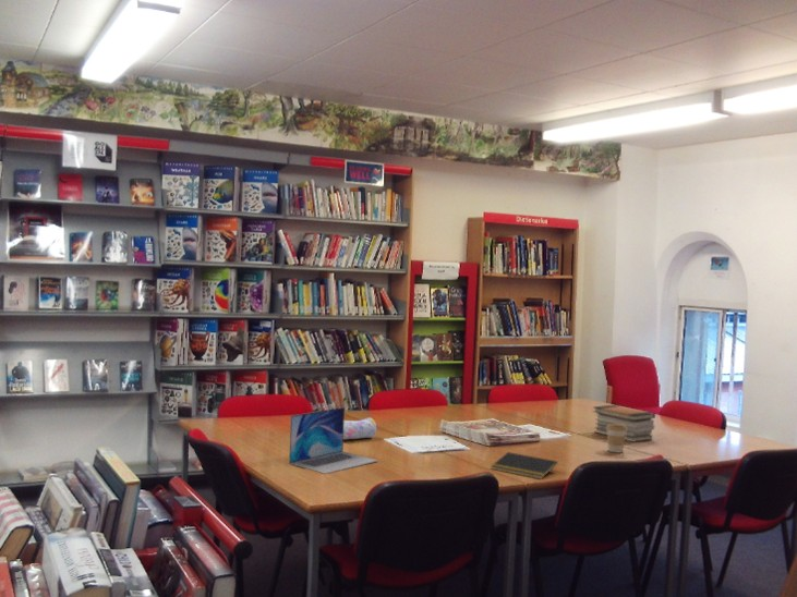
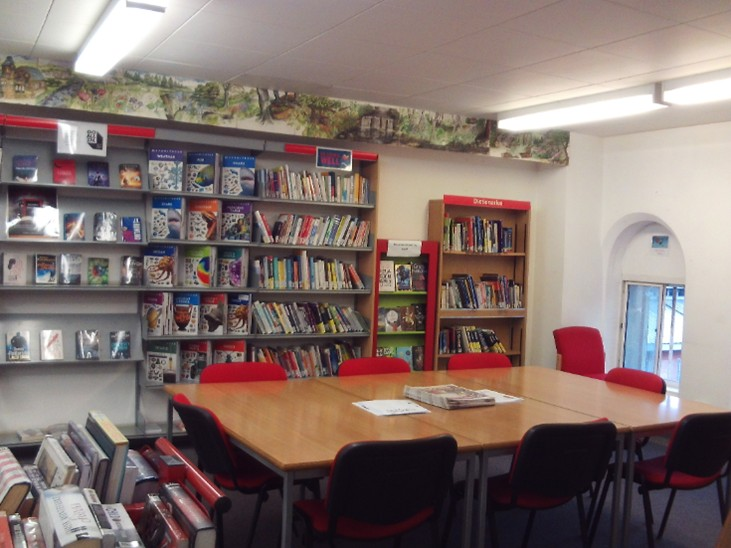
- book stack [592,403,656,443]
- coffee cup [606,425,627,453]
- notepad [491,451,558,480]
- laptop [288,406,378,475]
- pencil case [343,416,377,441]
